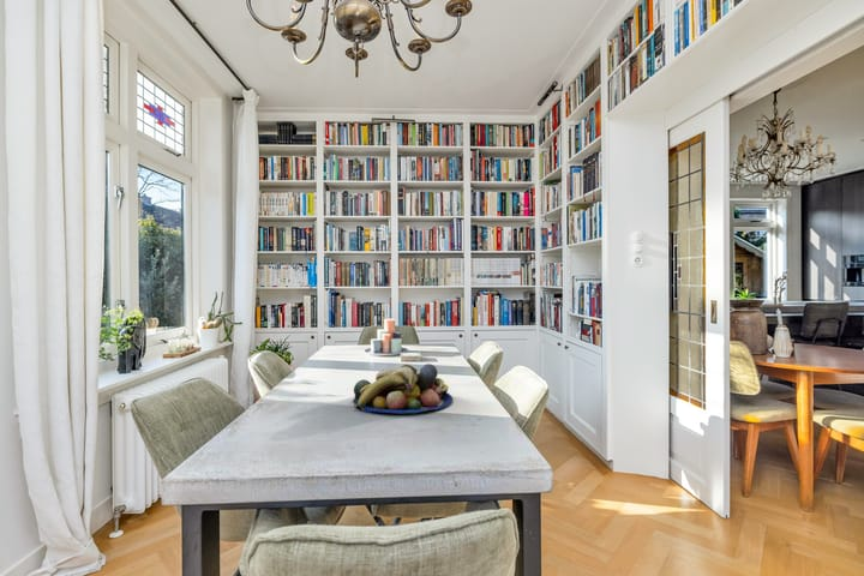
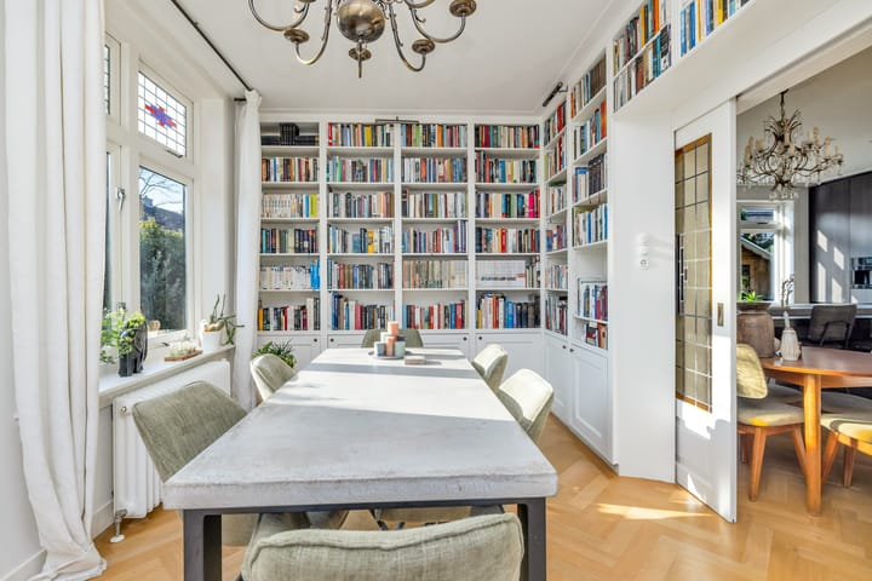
- fruit bowl [352,362,454,415]
